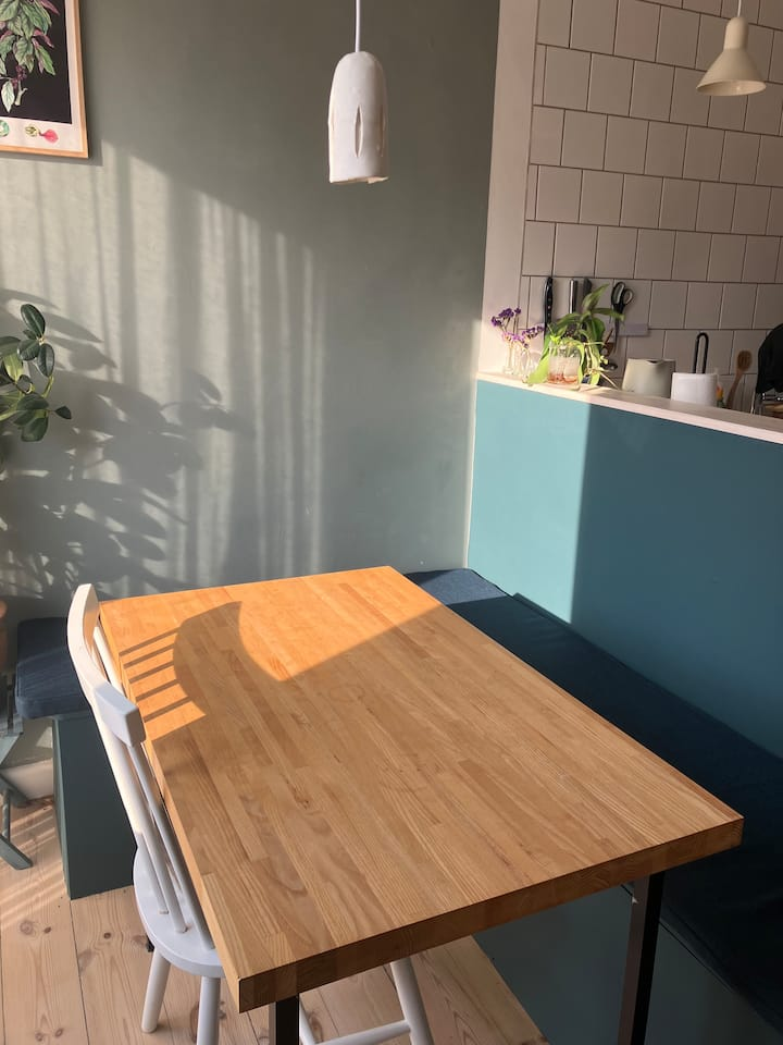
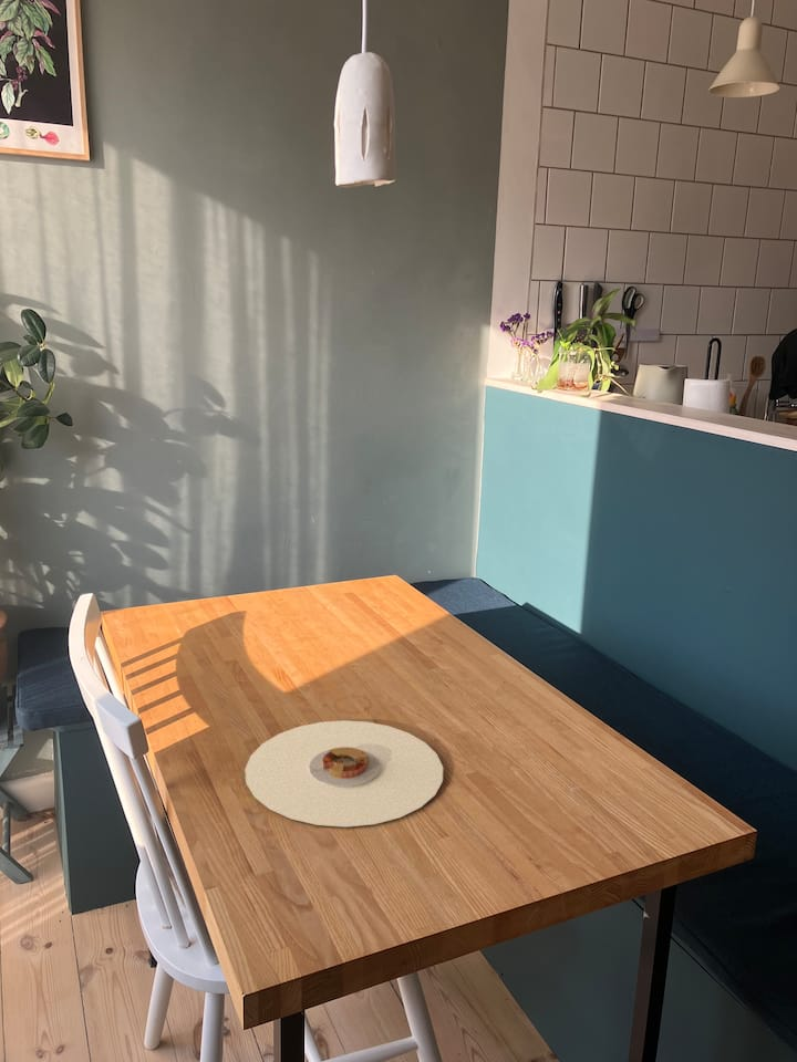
+ plate [244,719,444,829]
